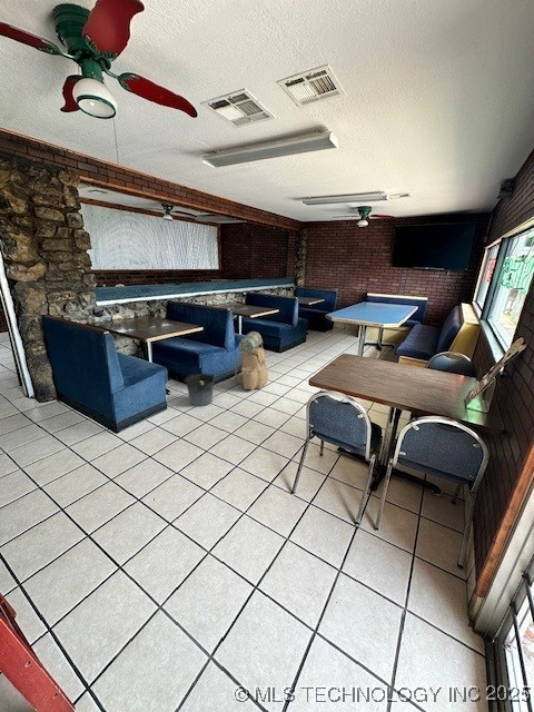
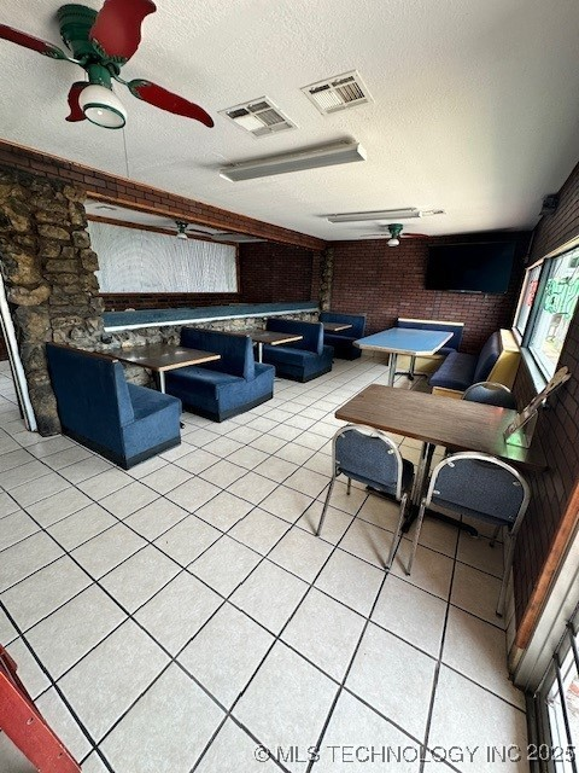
- bucket [182,373,216,407]
- backpack [234,330,269,390]
